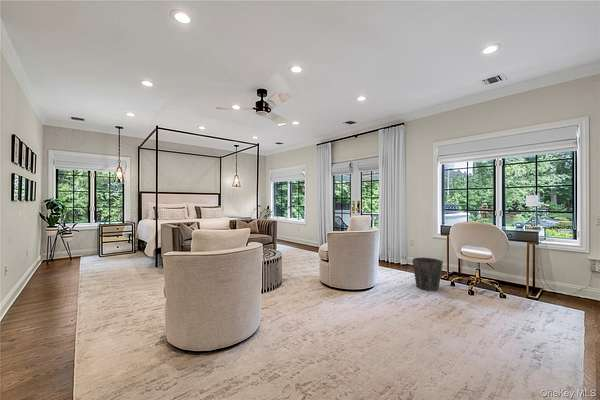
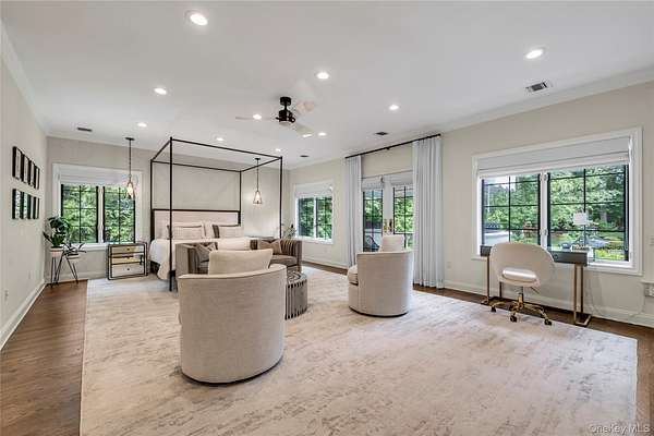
- waste bin [411,257,444,292]
